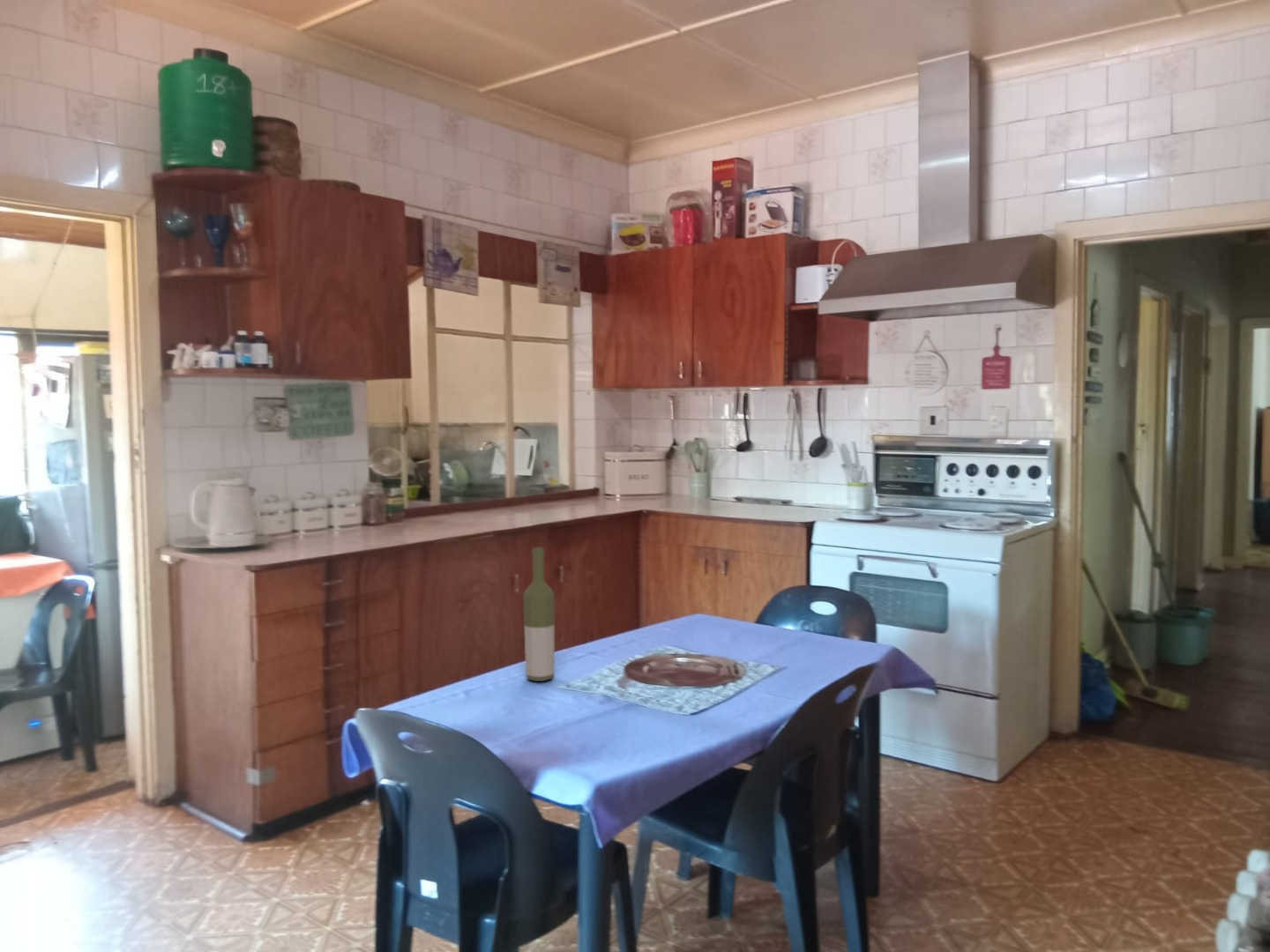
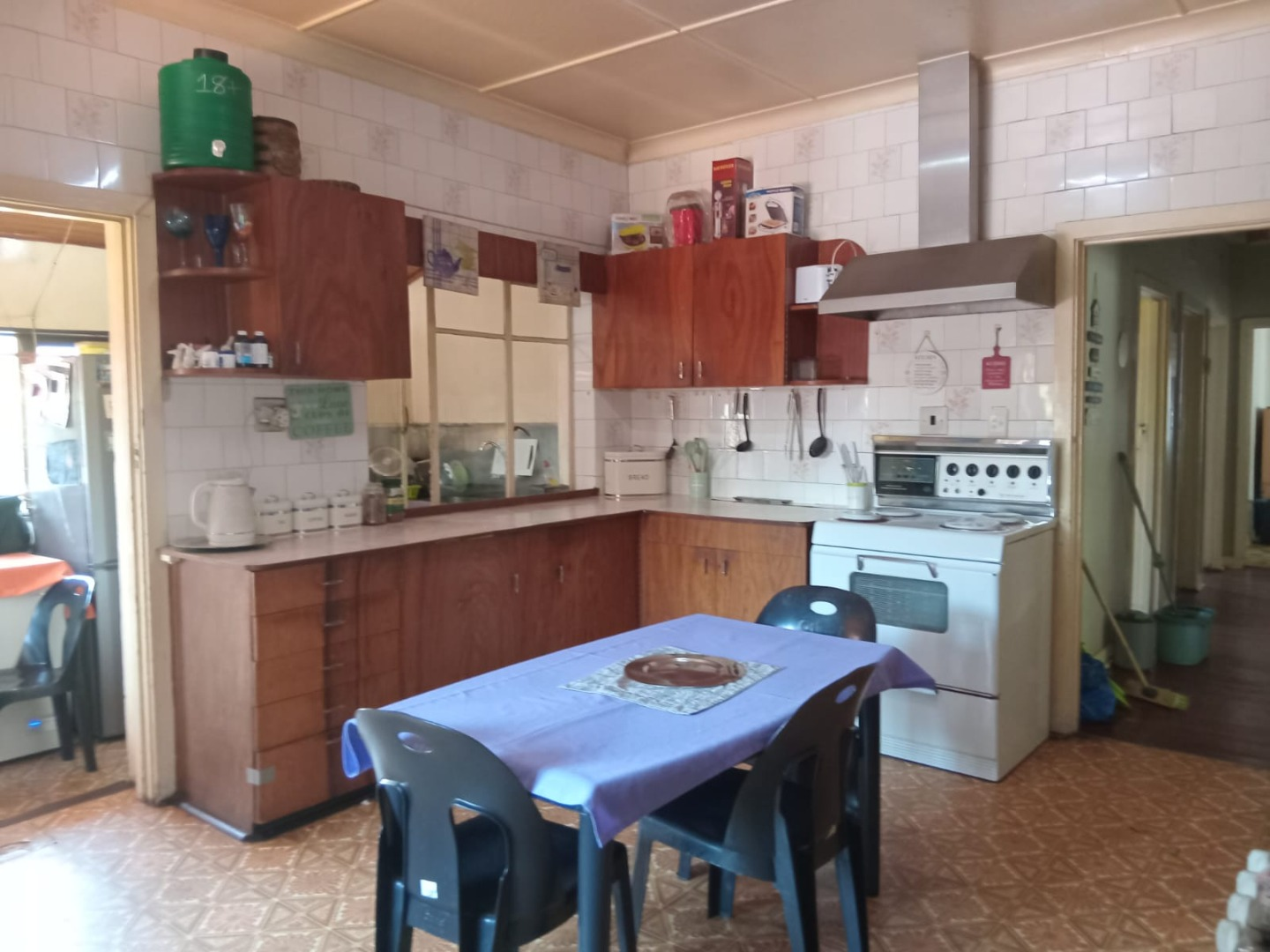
- bottle [522,547,556,682]
